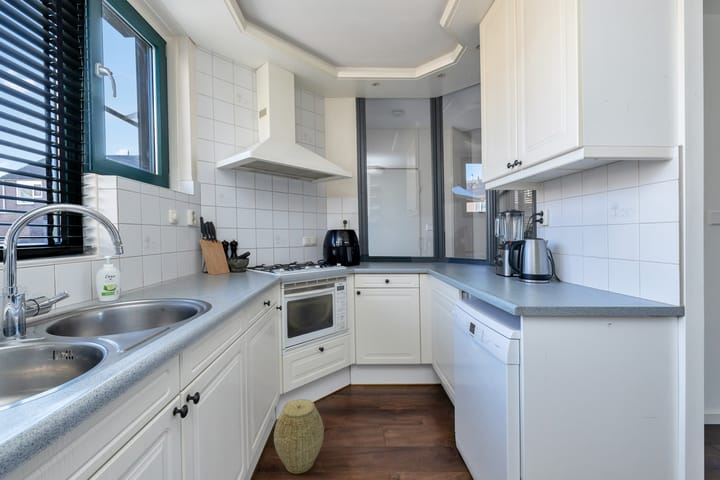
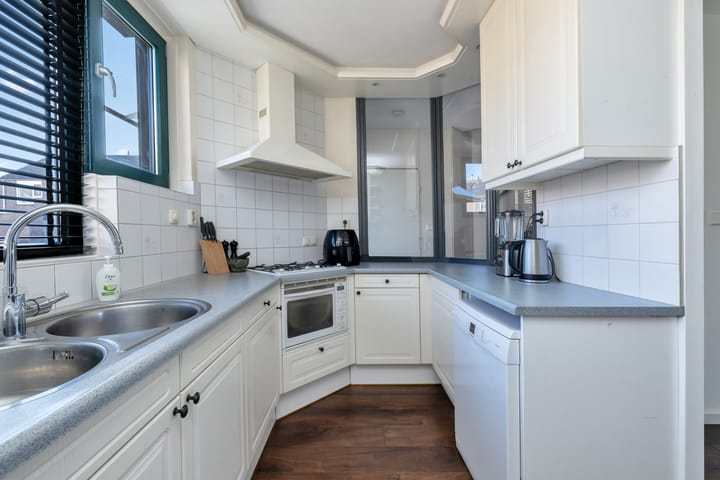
- woven basket [273,398,325,474]
